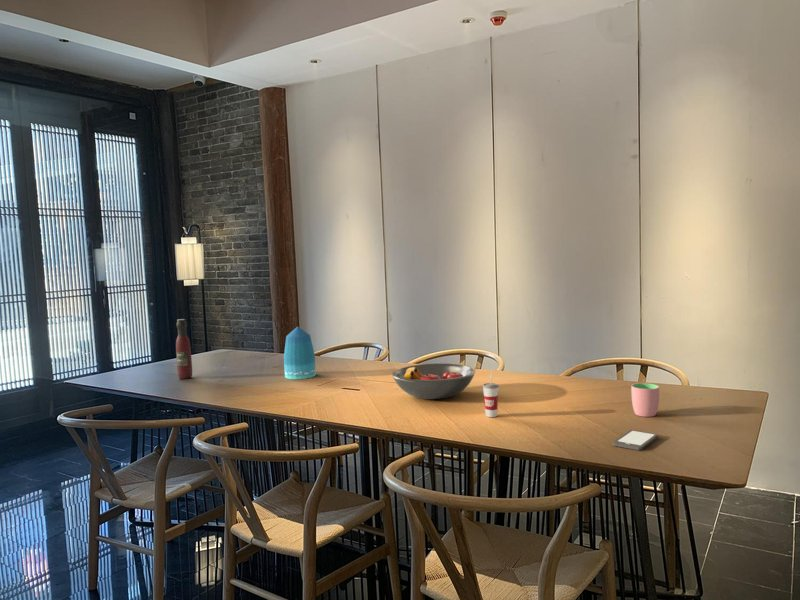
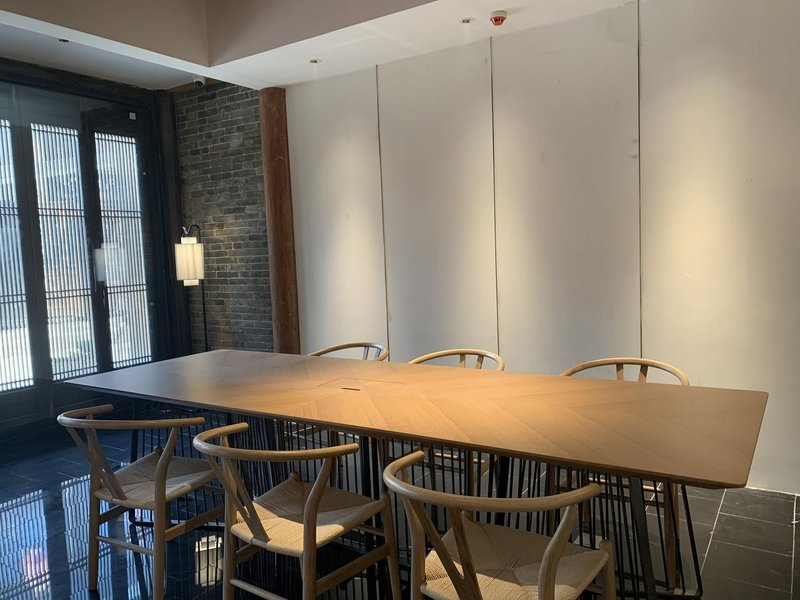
- cup [482,373,500,418]
- vase [283,326,317,380]
- wine bottle [175,318,193,380]
- smartphone [612,429,659,451]
- cup [630,382,660,418]
- fruit bowl [391,362,477,400]
